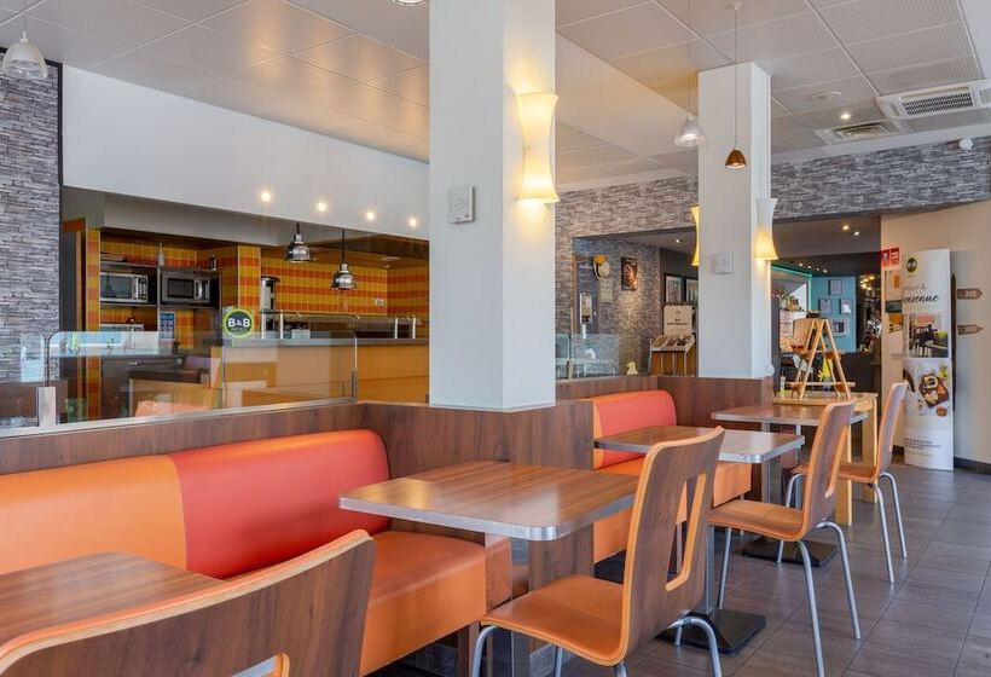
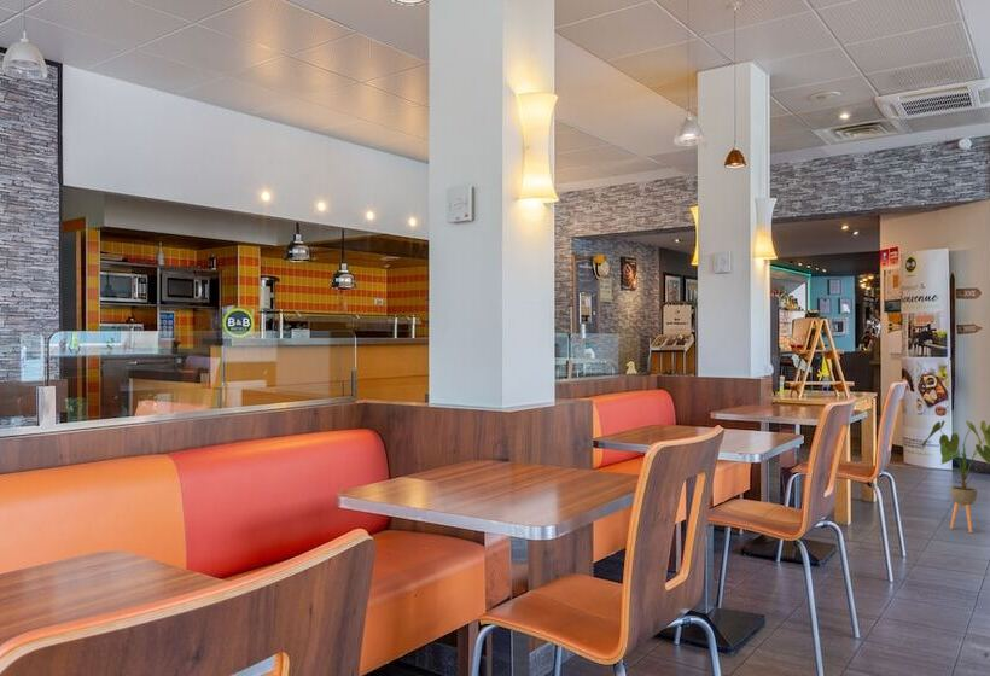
+ house plant [921,419,990,534]
